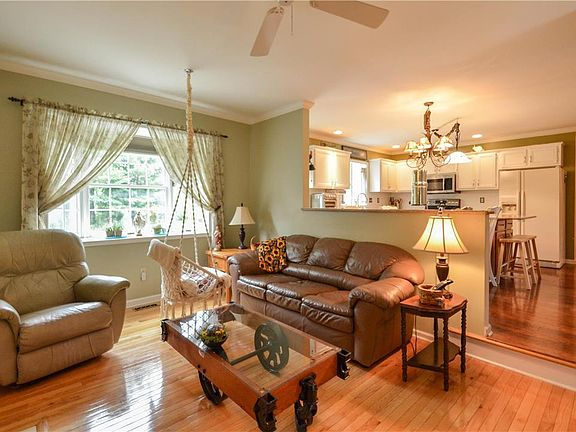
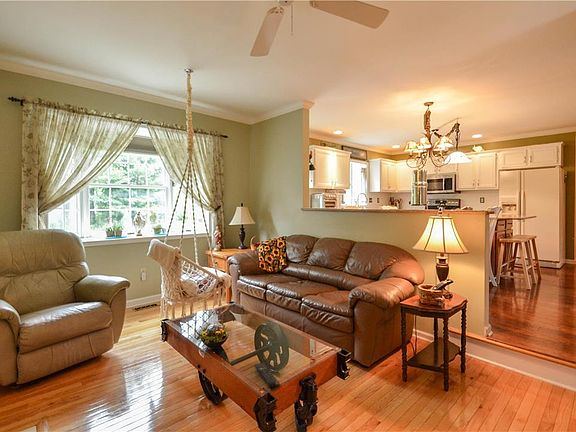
+ remote control [253,362,281,390]
